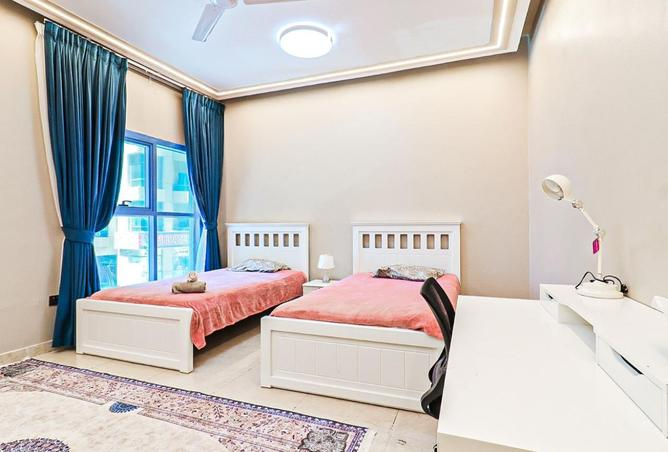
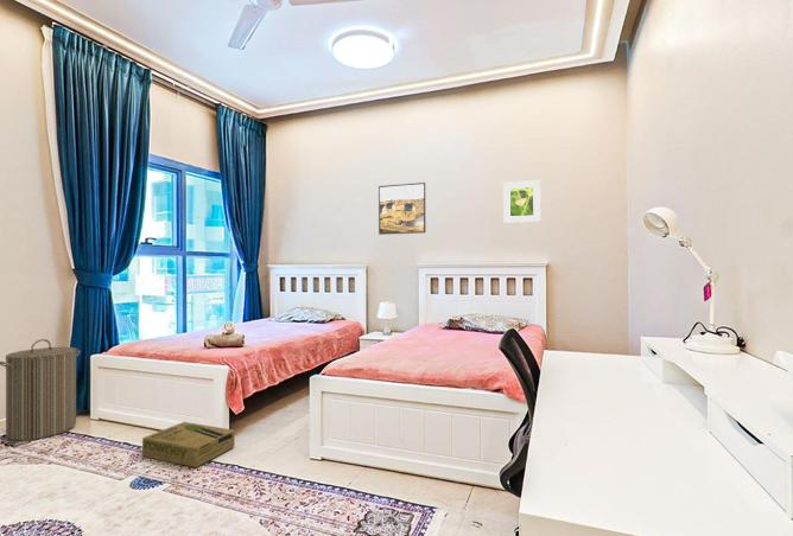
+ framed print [378,181,426,236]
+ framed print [502,179,541,224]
+ laundry hamper [0,338,81,442]
+ cardboard box [141,421,236,468]
